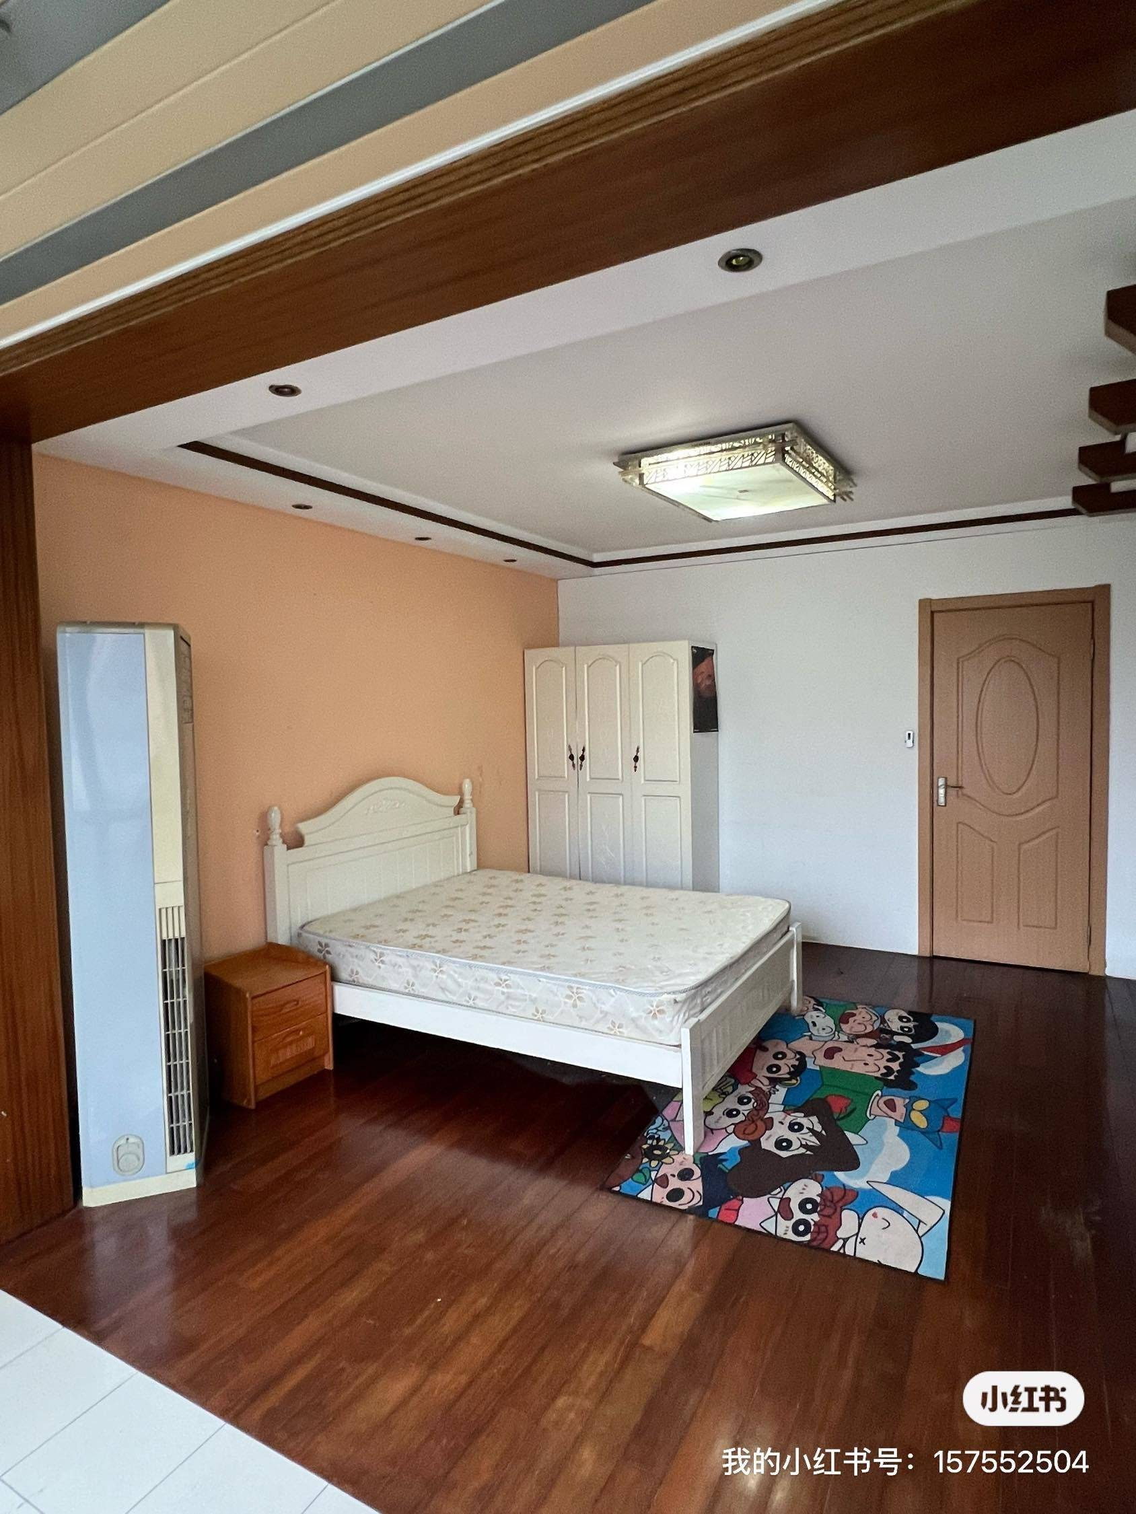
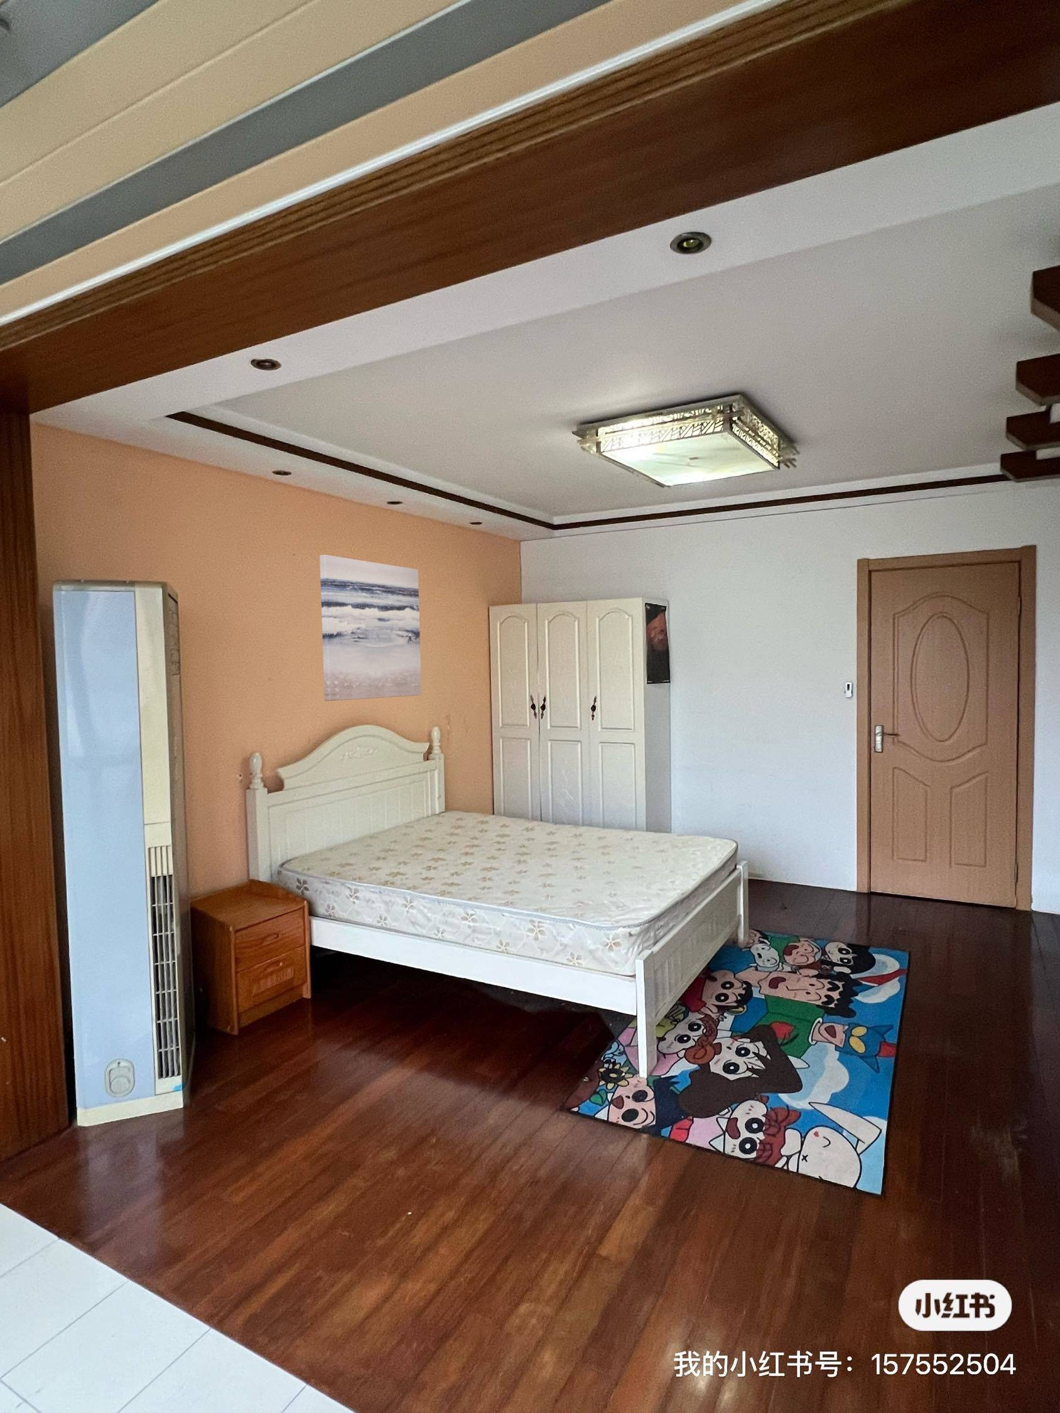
+ wall art [320,553,422,701]
